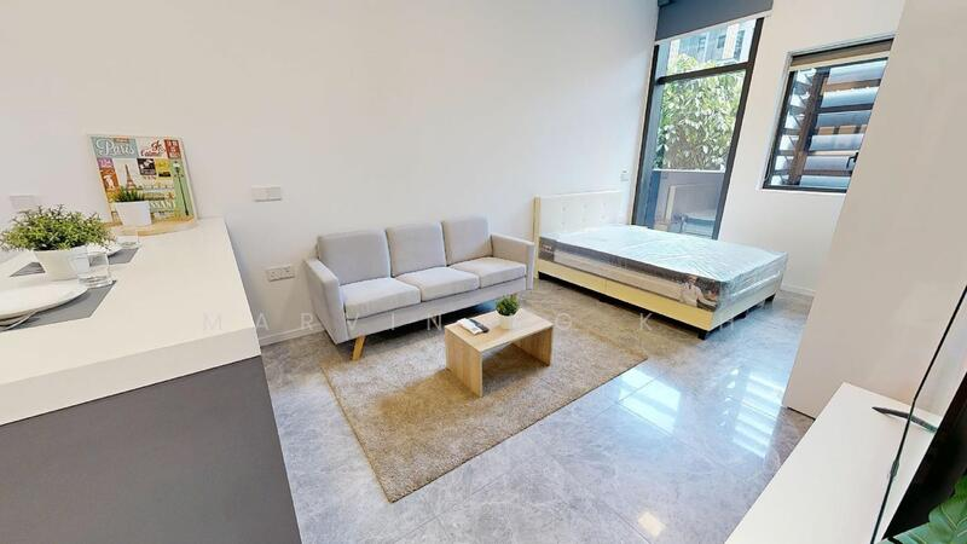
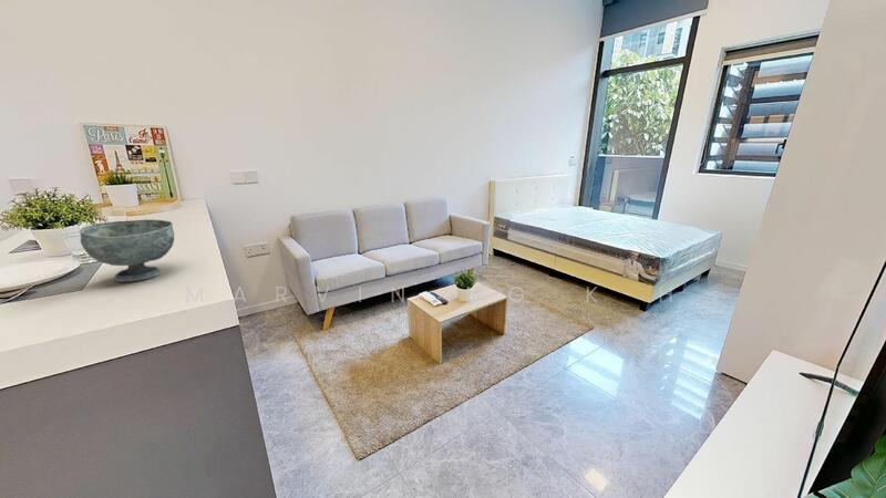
+ bowl [79,218,175,283]
